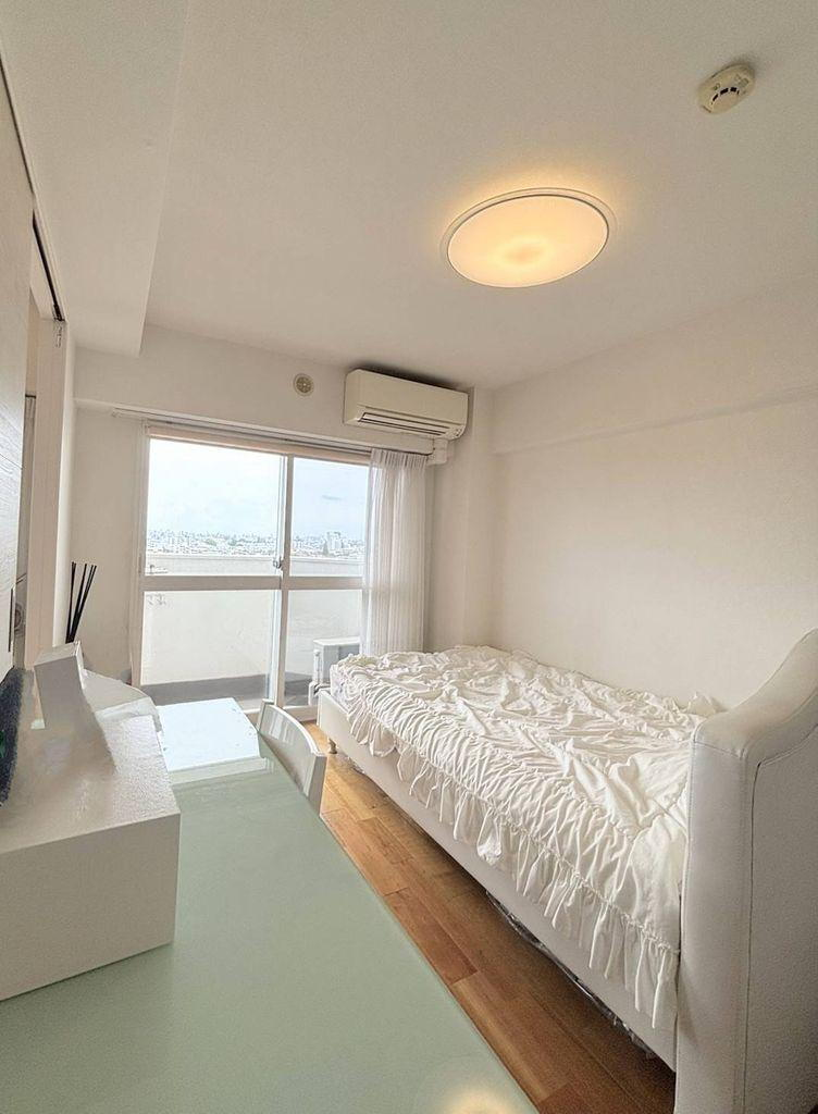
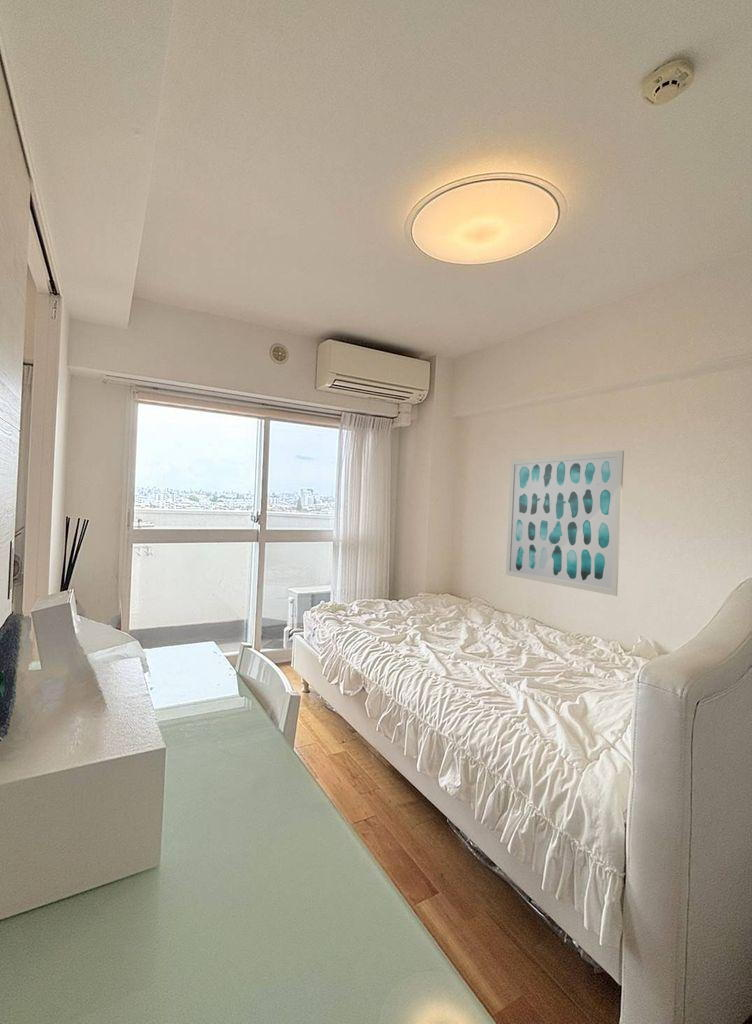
+ wall art [505,450,625,597]
